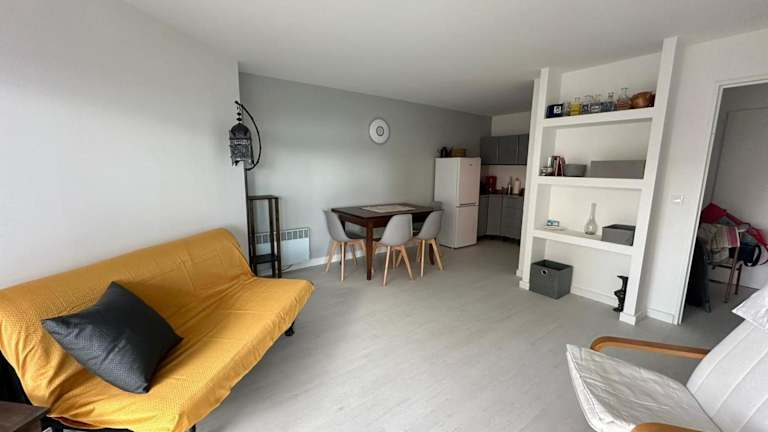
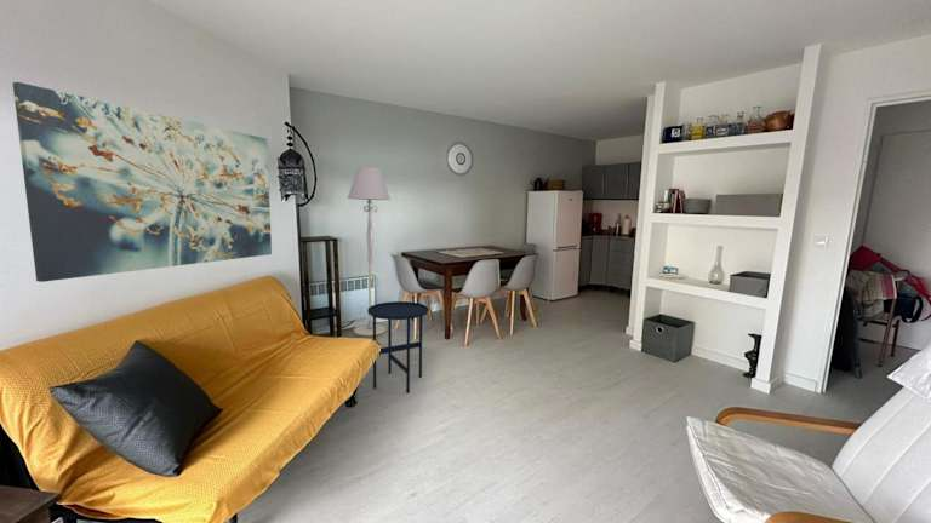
+ wall art [11,81,273,283]
+ floor lamp [345,166,392,338]
+ side table [366,300,429,393]
